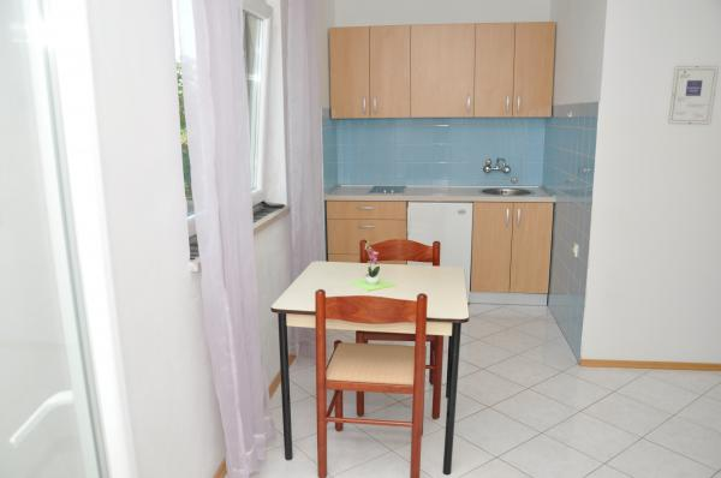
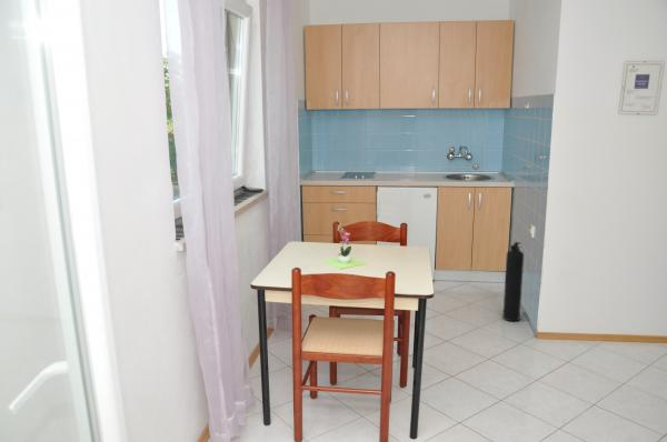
+ fire extinguisher [501,241,525,322]
